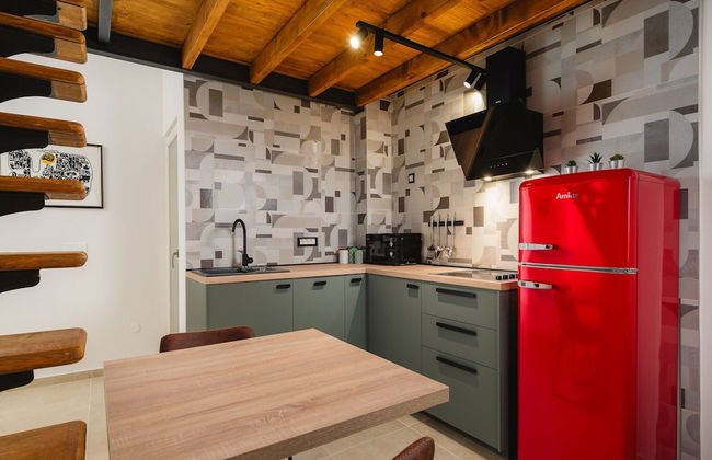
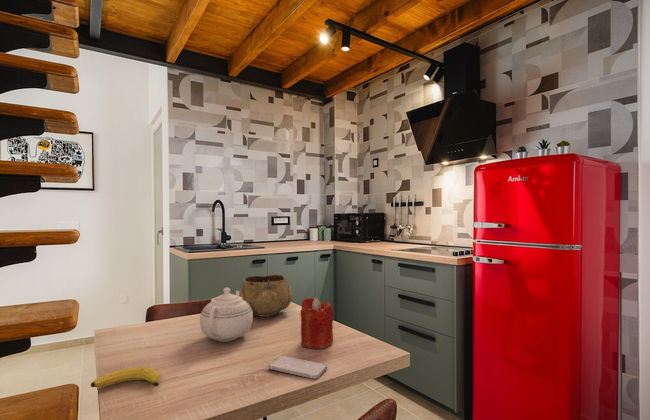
+ decorative bowl [239,274,293,318]
+ teapot [199,287,254,343]
+ candle [299,296,334,350]
+ smartphone [267,355,328,380]
+ fruit [90,366,160,388]
